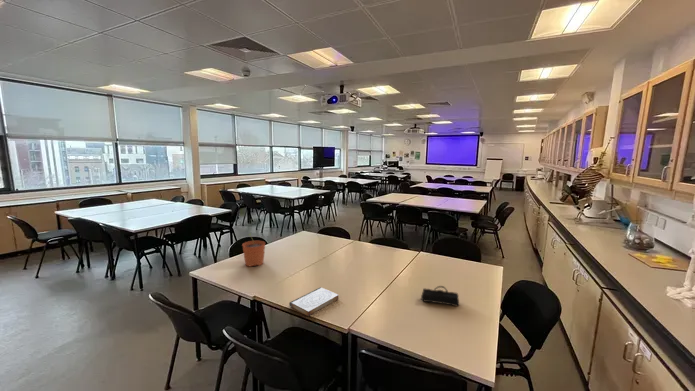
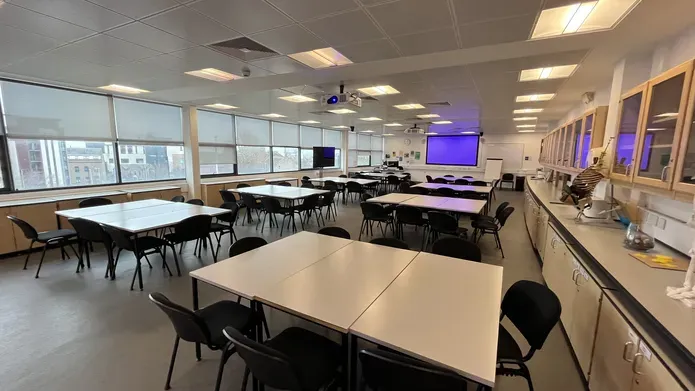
- pencil case [420,285,460,307]
- plant pot [241,232,266,268]
- book [288,286,339,317]
